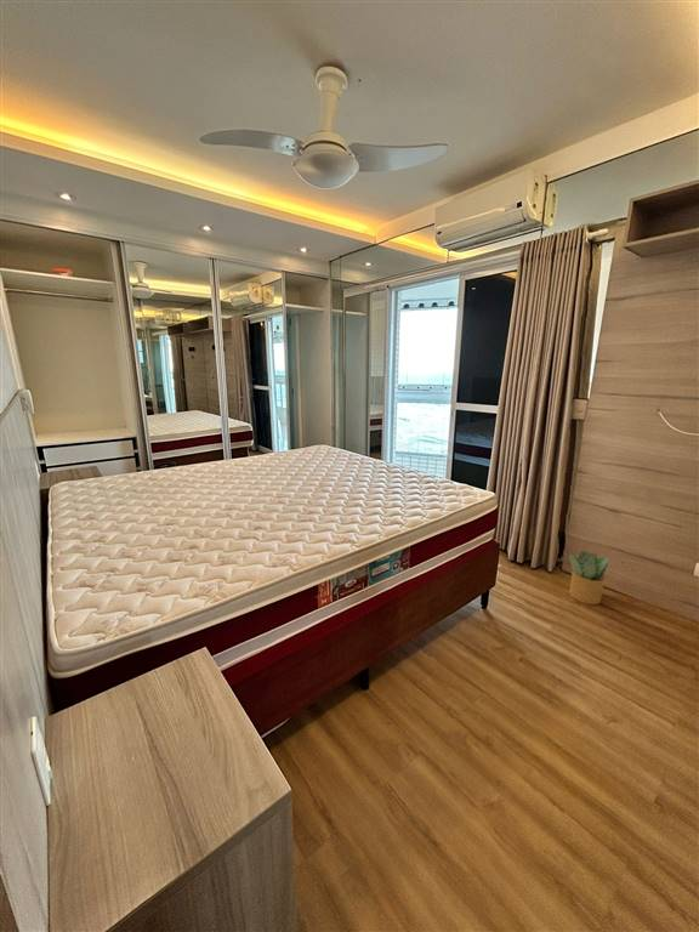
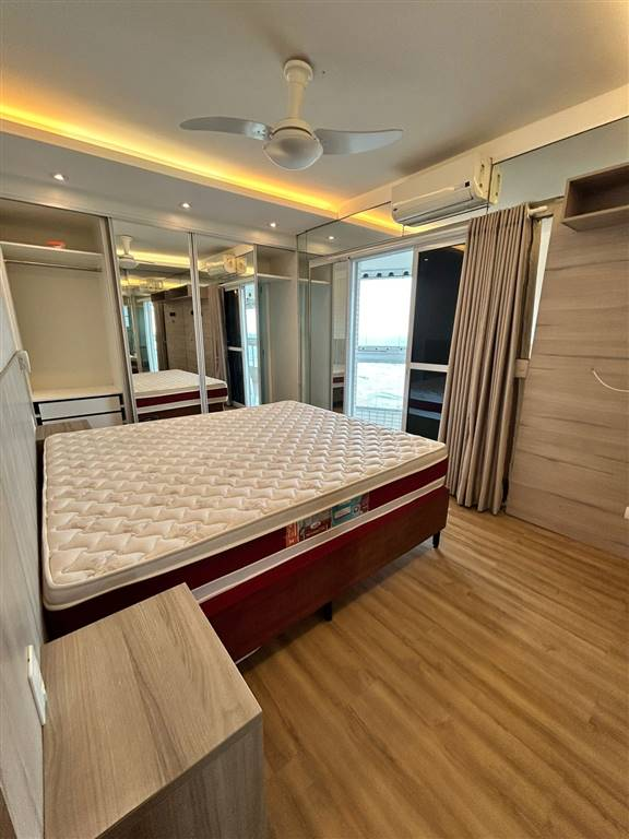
- potted plant [568,549,610,606]
